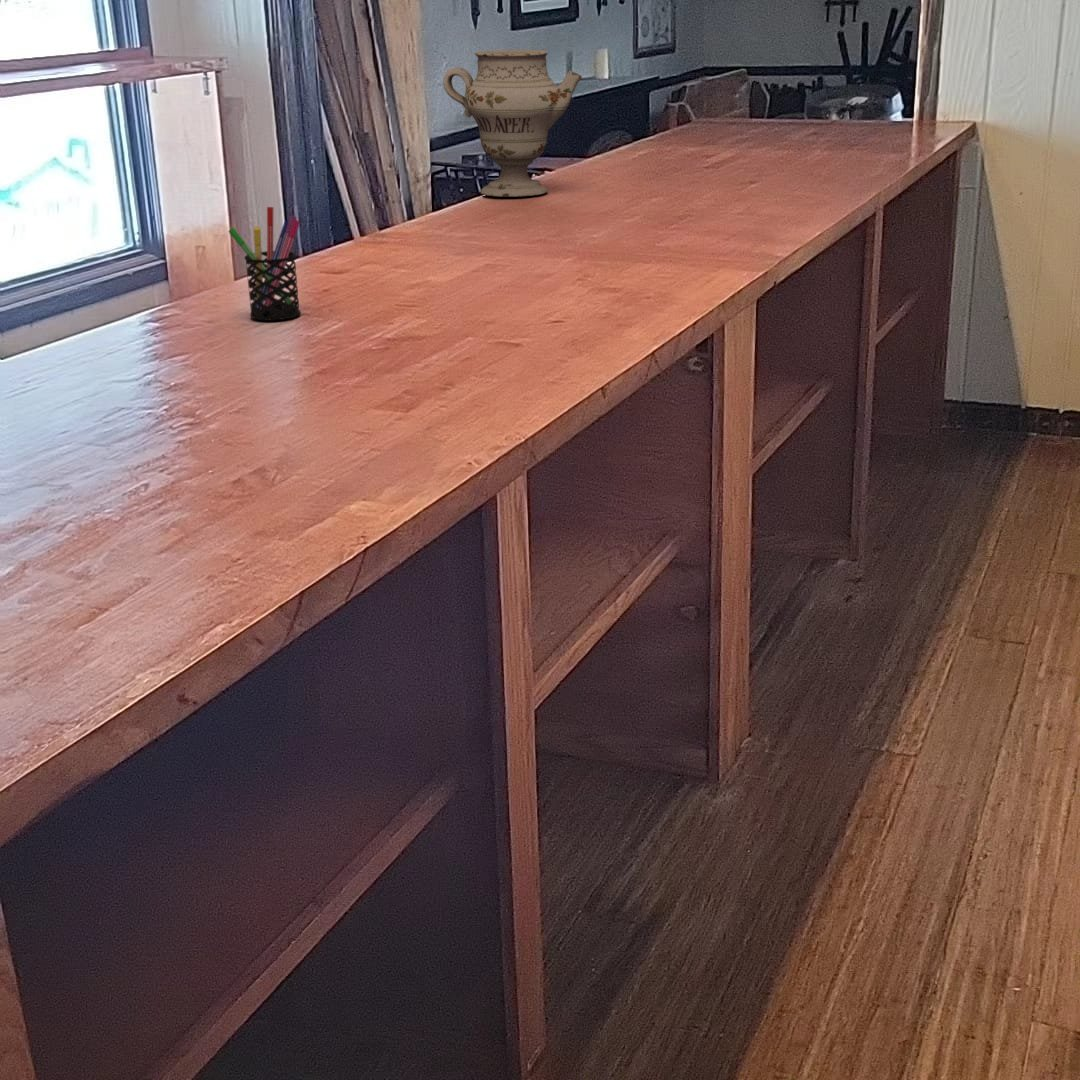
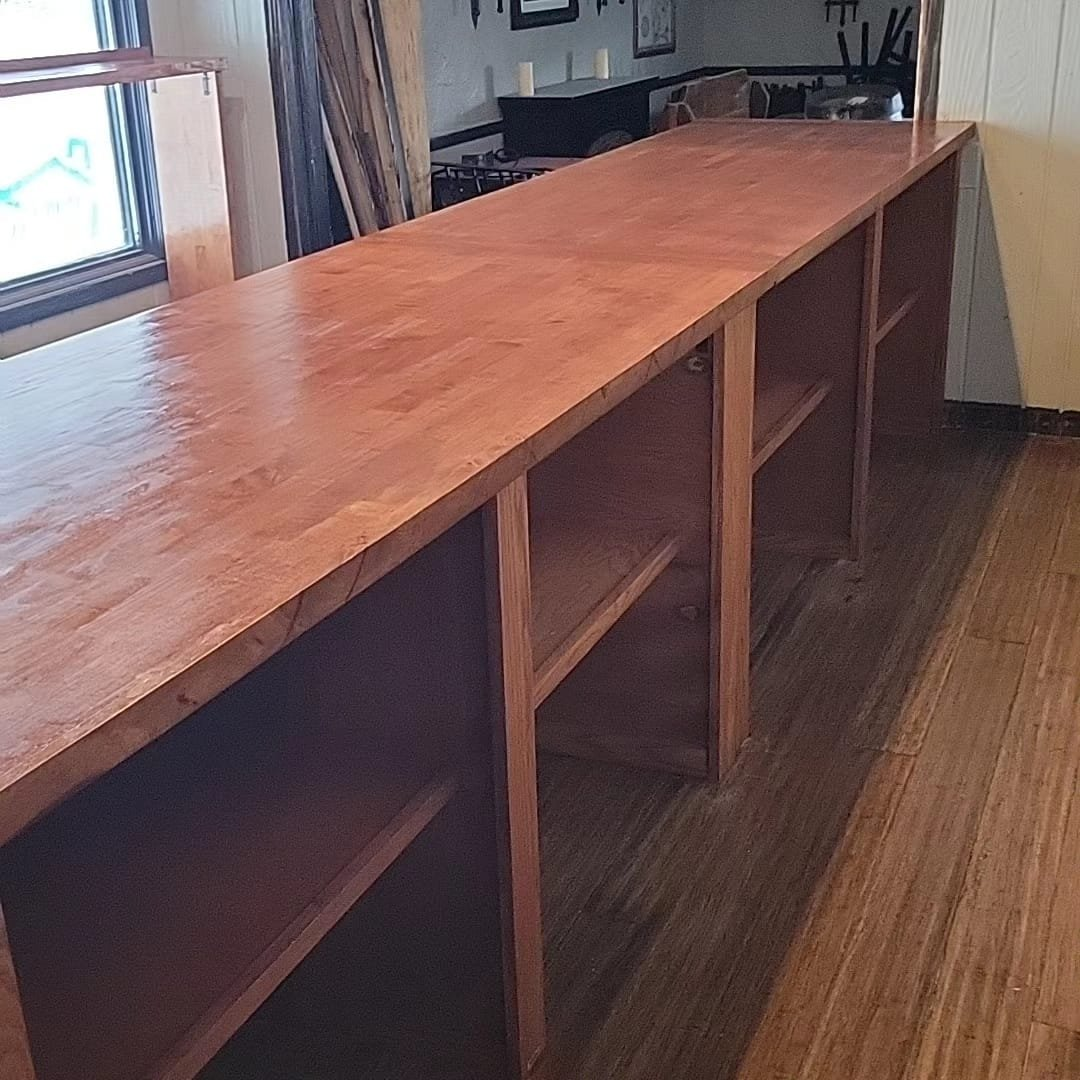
- pen holder [227,206,302,322]
- decorative vase [442,49,583,198]
